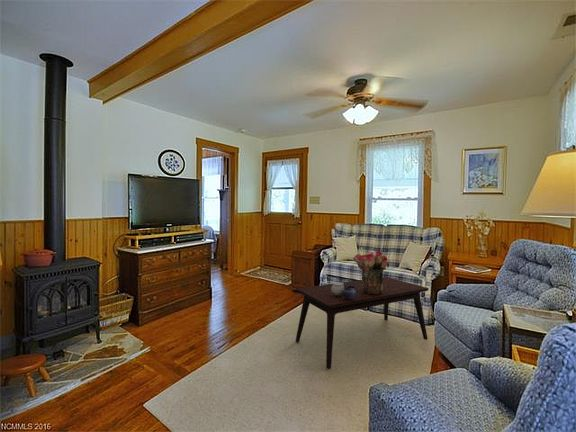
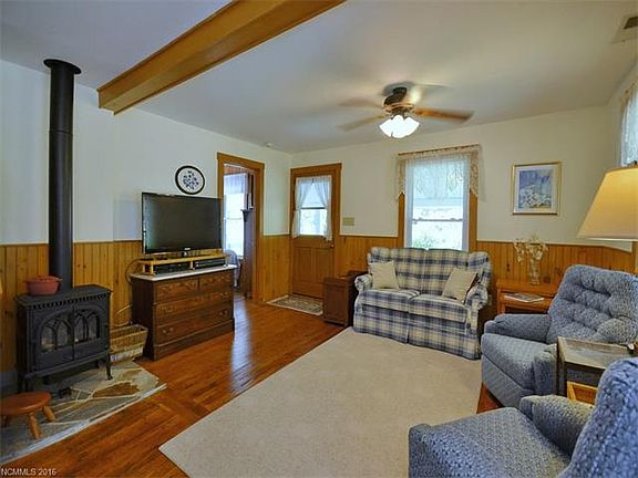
- coffee table [295,276,430,370]
- ceramic pot [331,281,356,300]
- bouquet [352,249,391,294]
